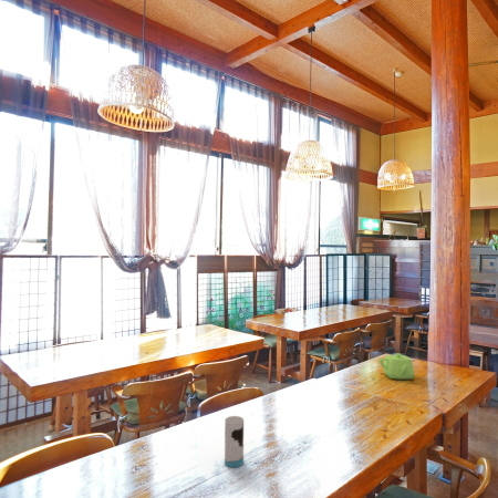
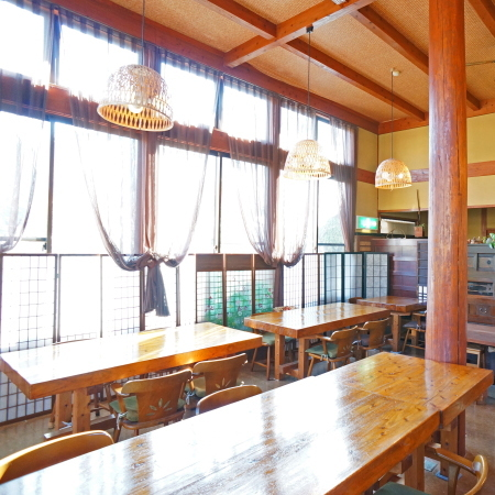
- teapot [378,352,415,381]
- cup [224,415,245,468]
